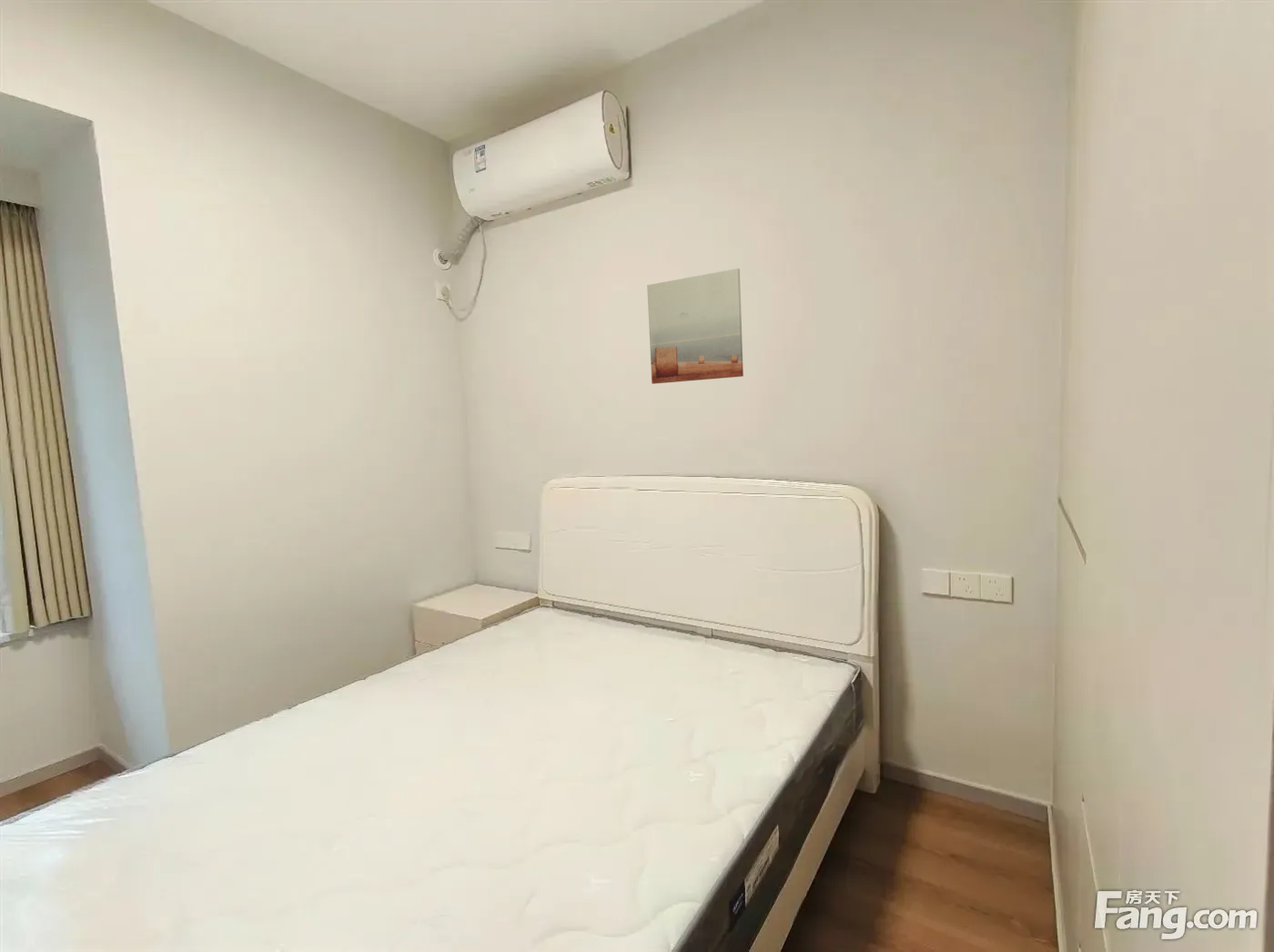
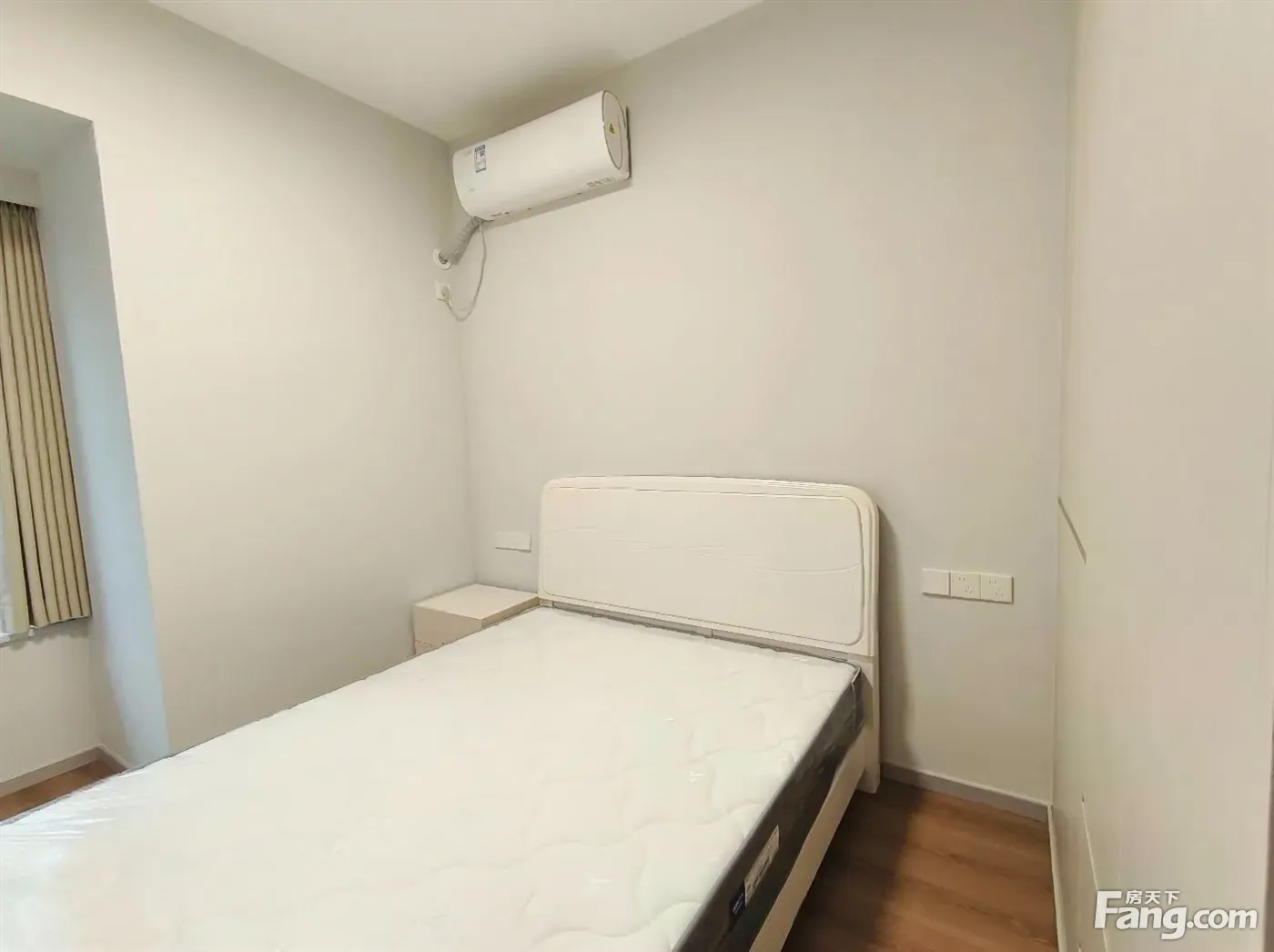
- wall art [646,268,744,385]
